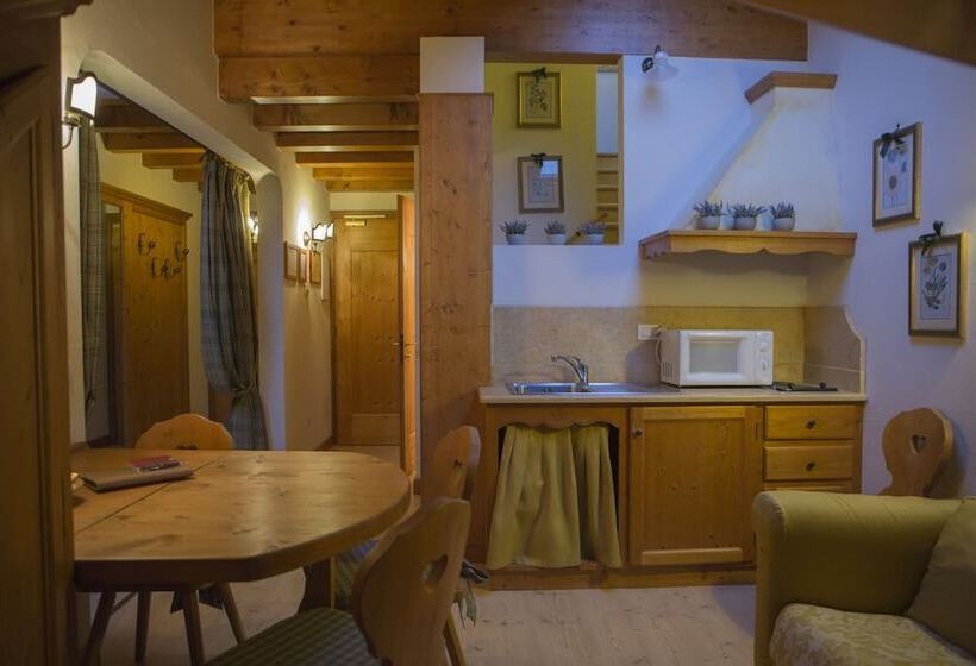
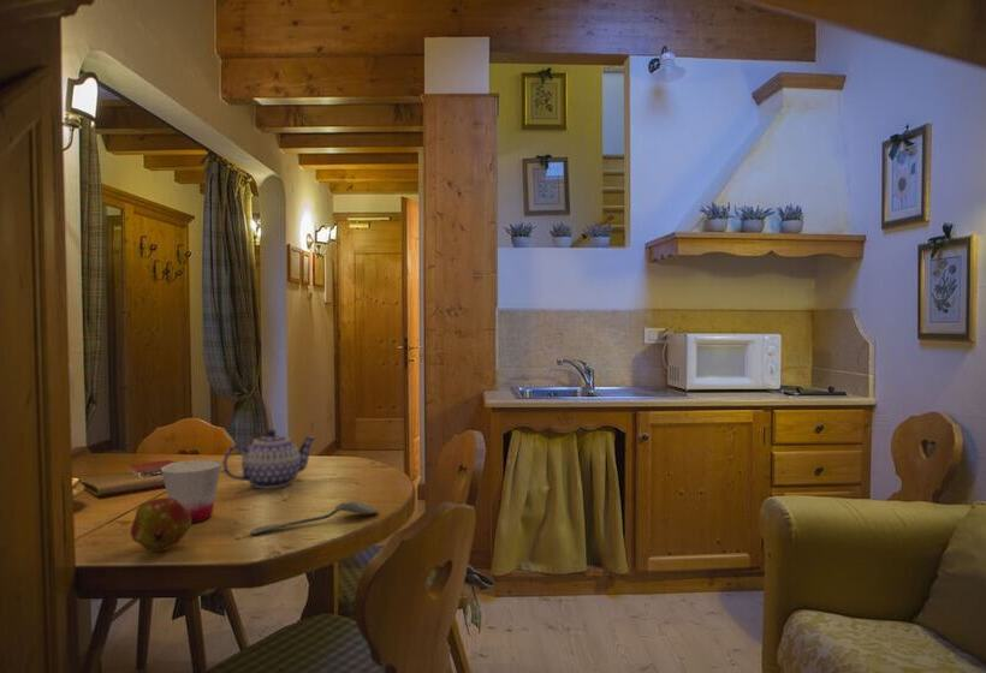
+ cup [160,459,222,524]
+ spoon [249,500,380,536]
+ fruit [130,496,192,553]
+ teapot [221,428,317,490]
